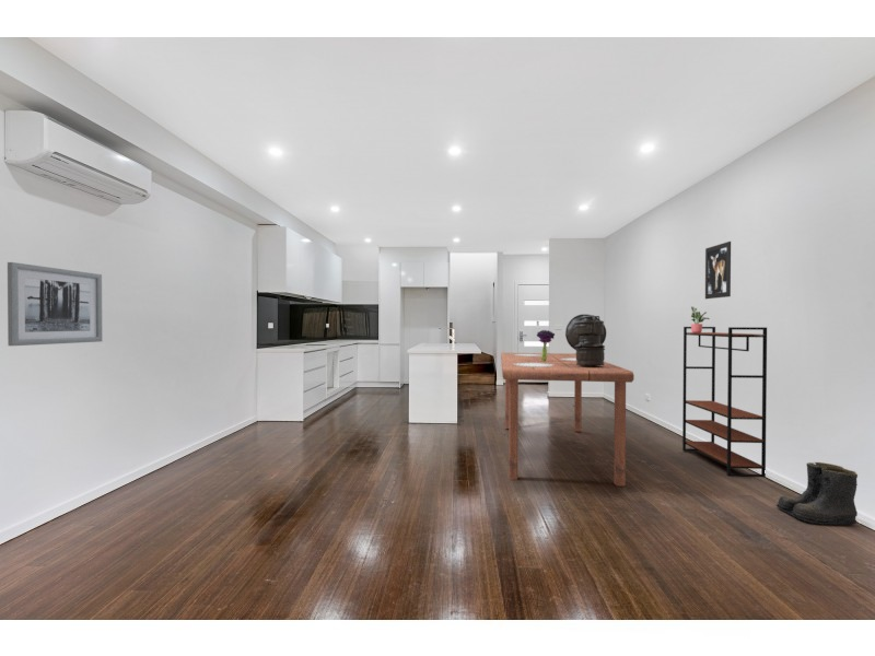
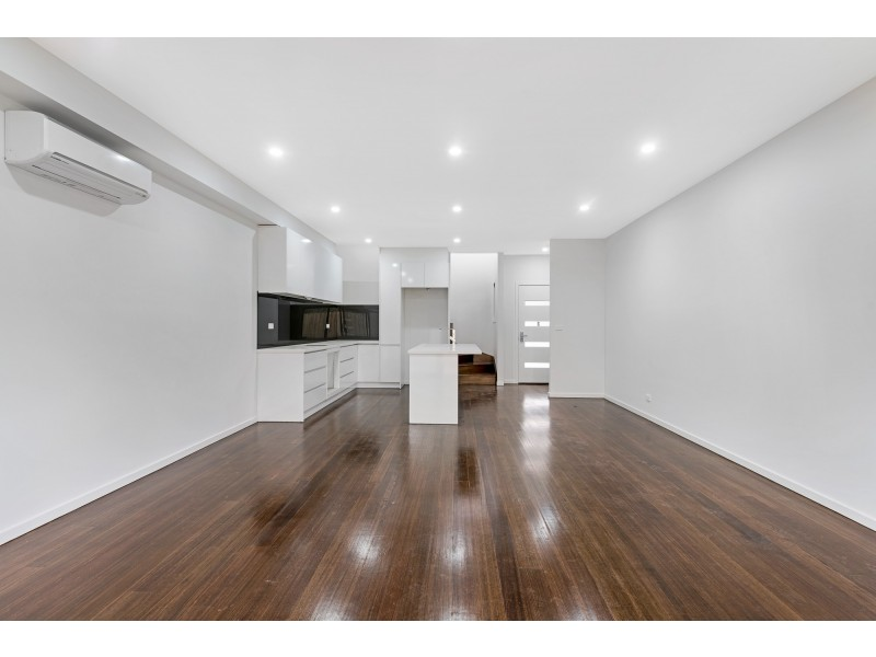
- boots [775,461,859,526]
- bouquet [536,329,556,362]
- lantern [564,313,607,366]
- bookshelf [681,326,768,478]
- potted plant [690,305,711,332]
- table [500,352,635,488]
- wall art [7,261,103,347]
- wall art [704,241,732,300]
